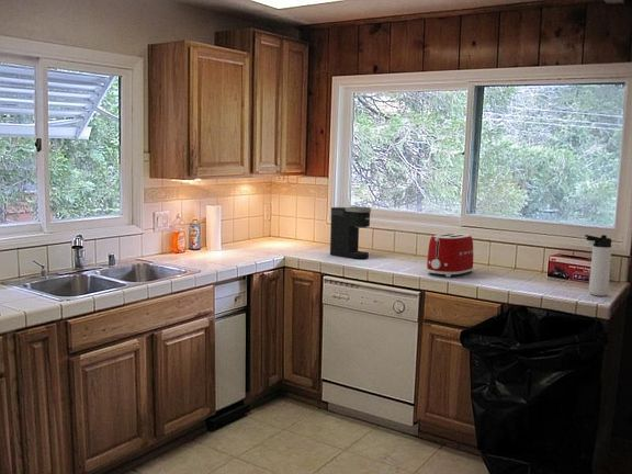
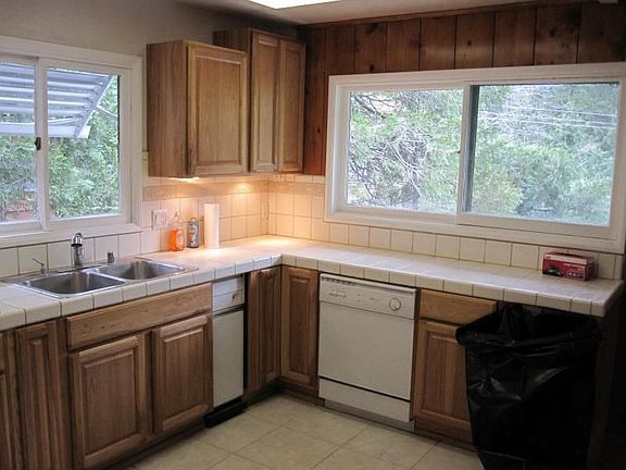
- coffee maker [329,205,372,260]
- thermos bottle [584,234,612,297]
- toaster [426,233,474,278]
